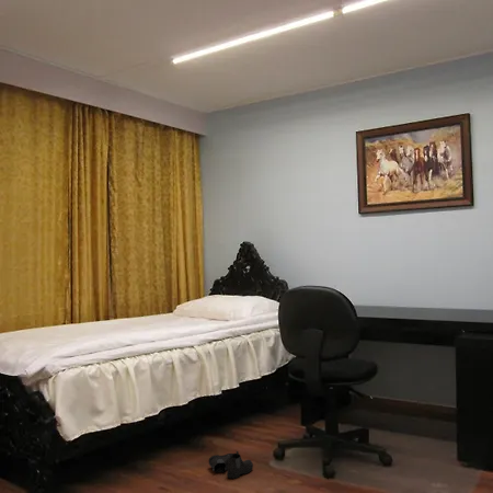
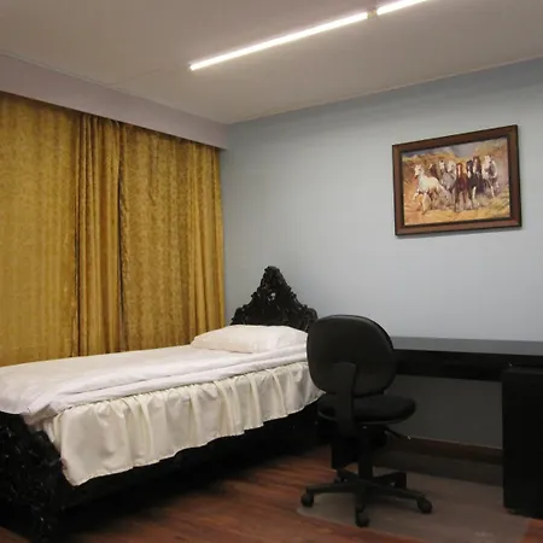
- boots [208,450,254,480]
